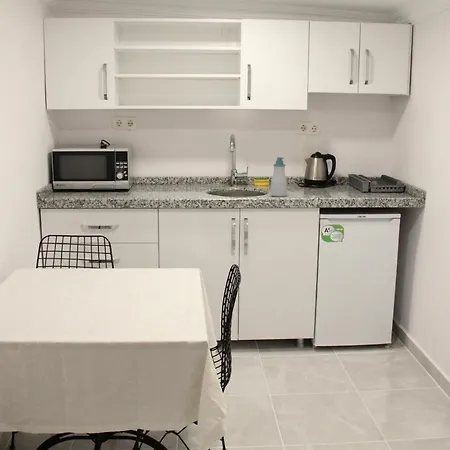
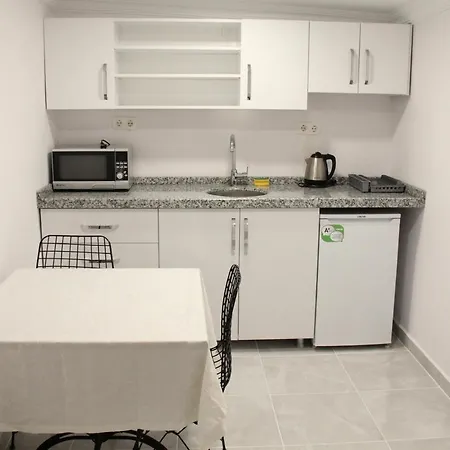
- soap bottle [269,156,288,198]
